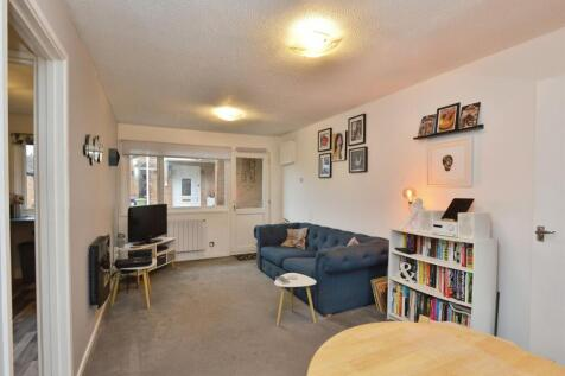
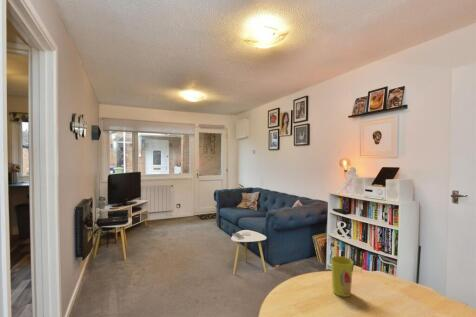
+ cup [330,255,354,298]
